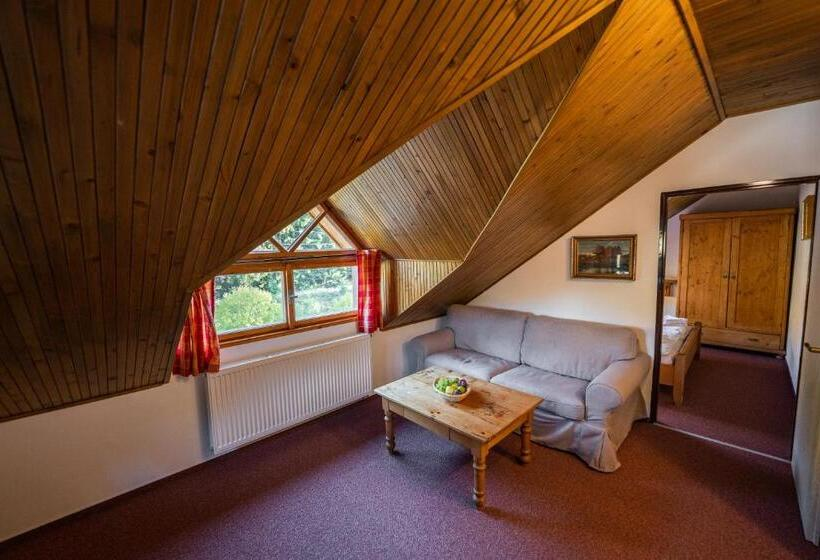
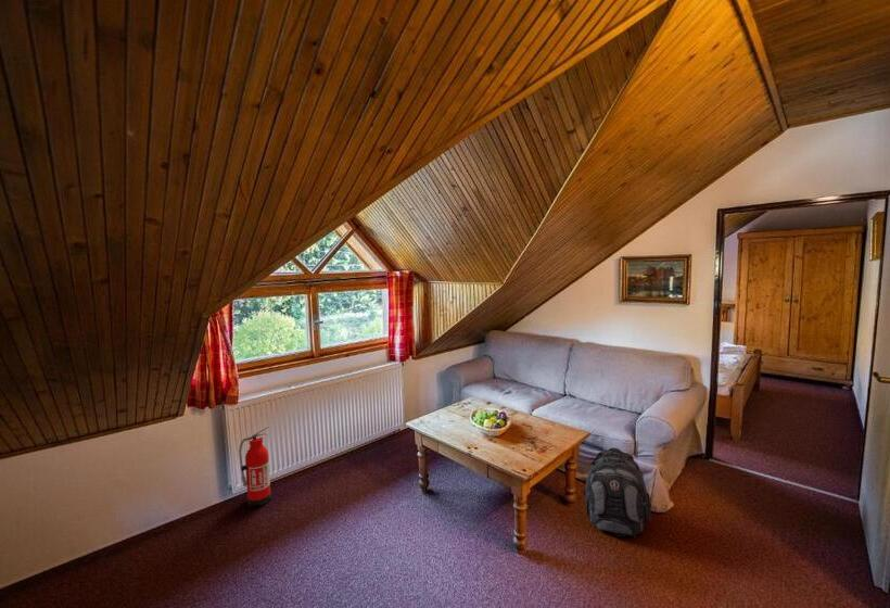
+ backpack [583,446,652,539]
+ fire extinguisher [238,425,272,507]
